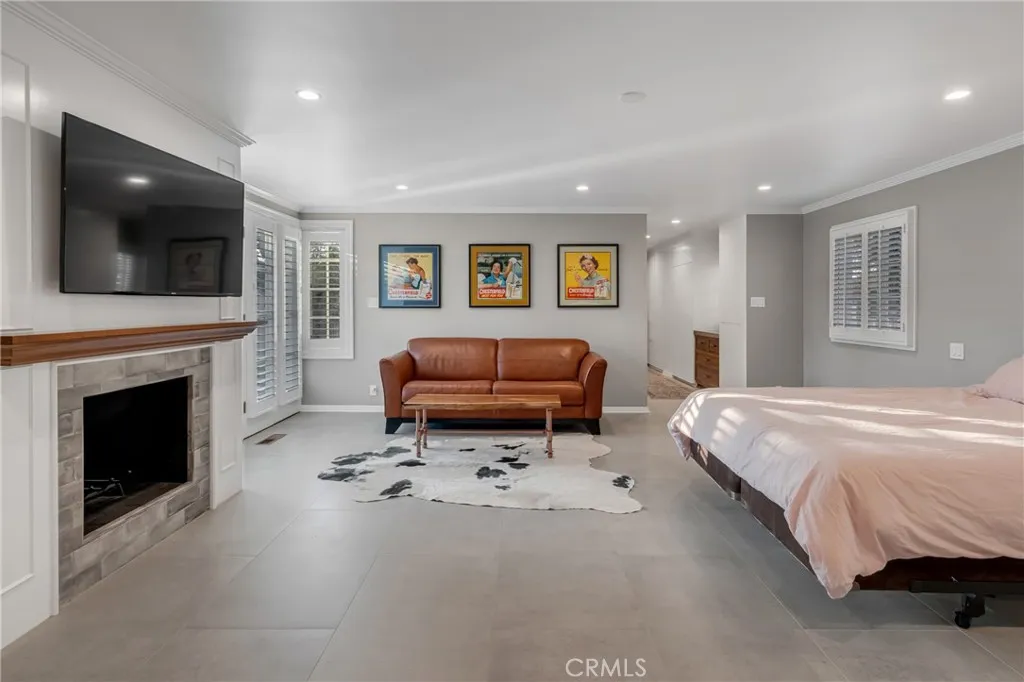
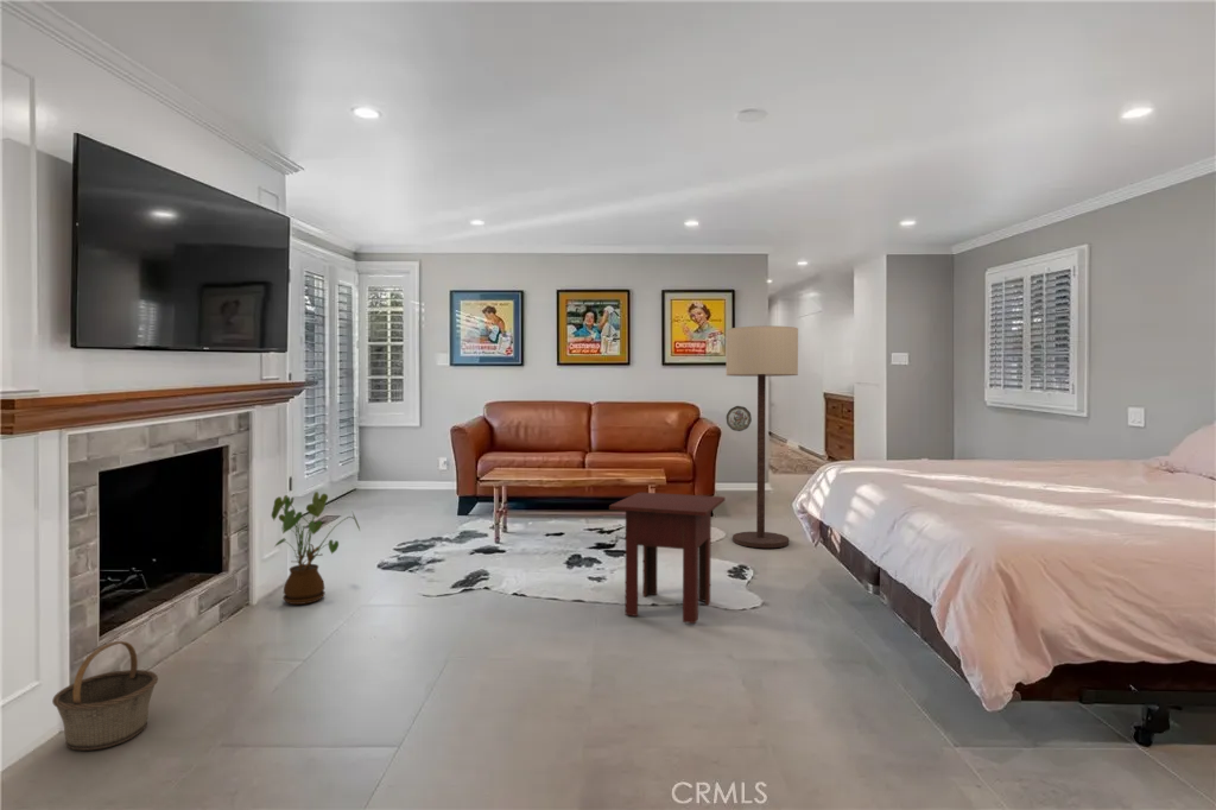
+ floor lamp [726,324,799,549]
+ house plant [270,491,361,606]
+ basket [51,640,159,752]
+ side table [608,492,727,625]
+ decorative plate [726,405,753,432]
